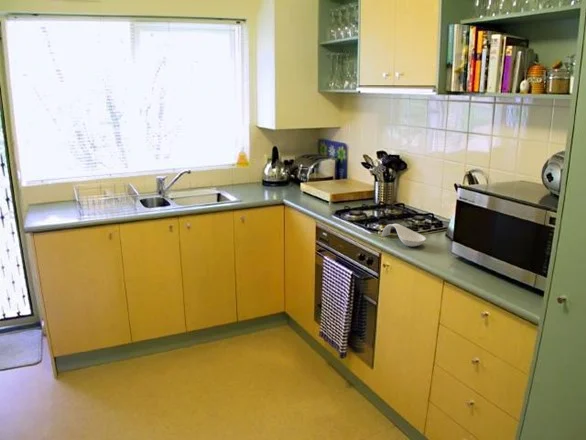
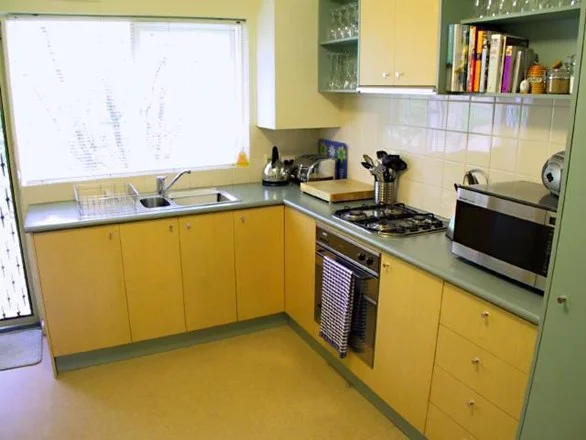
- spoon rest [381,223,427,247]
